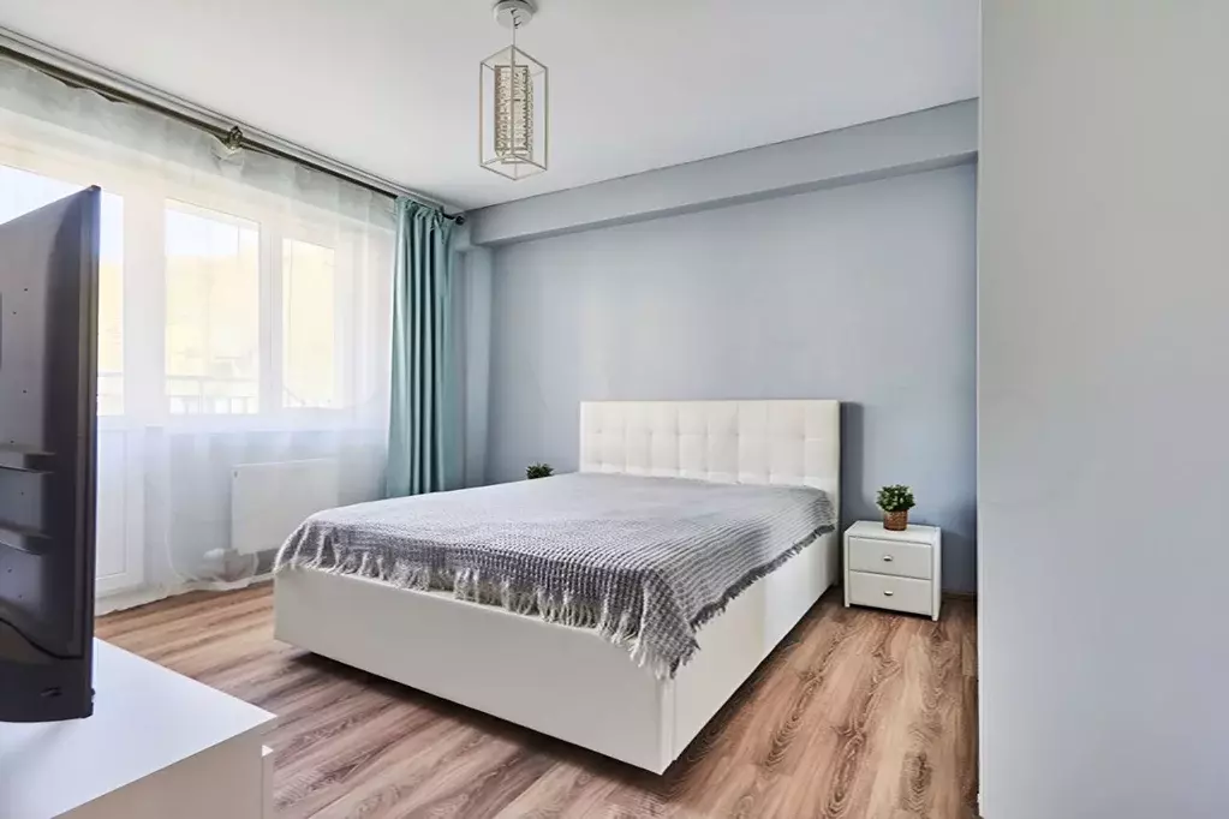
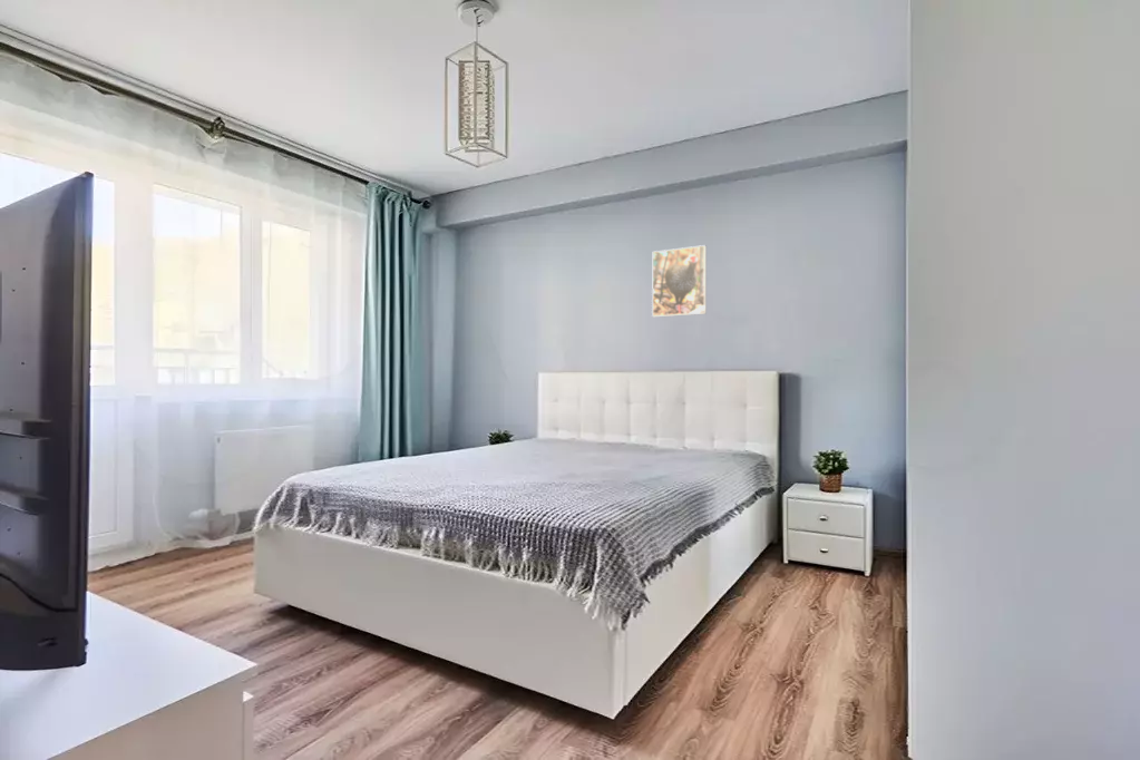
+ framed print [651,244,708,318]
